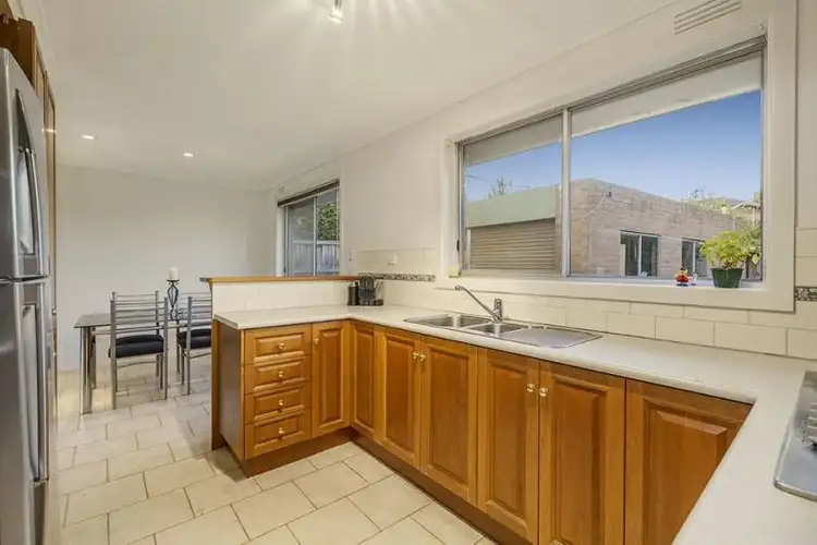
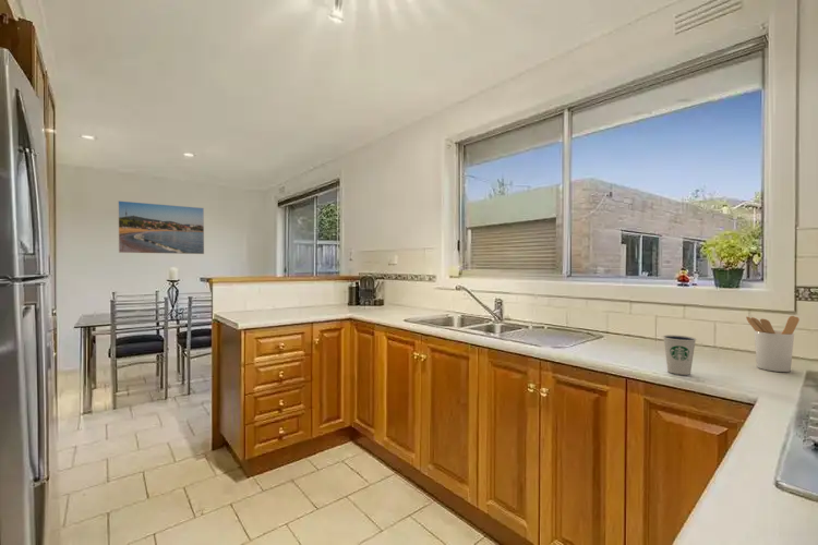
+ utensil holder [745,315,801,373]
+ dixie cup [662,335,697,376]
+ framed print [117,199,205,255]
